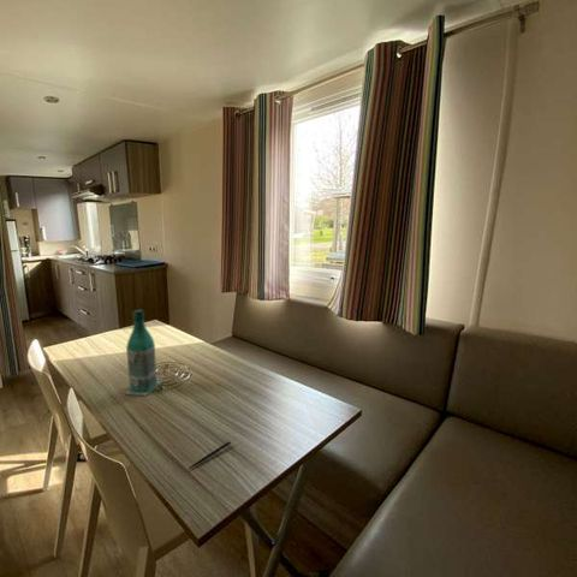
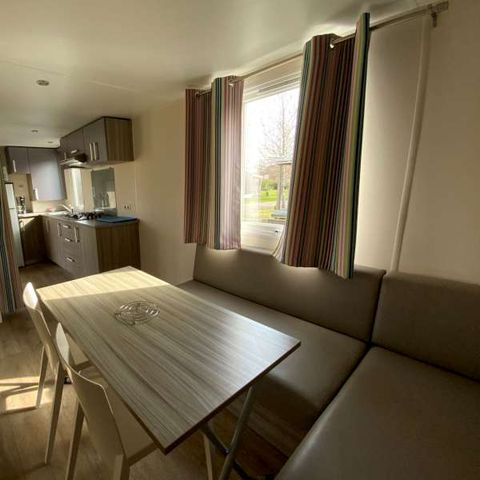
- pen [186,440,232,471]
- bottle [124,309,162,397]
